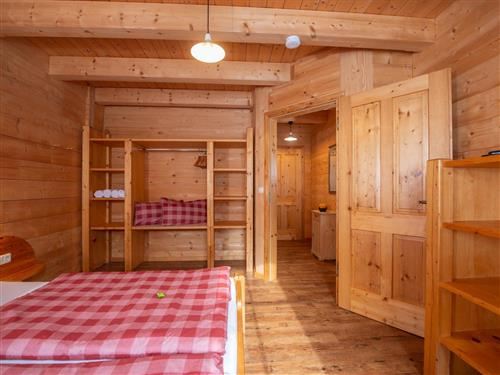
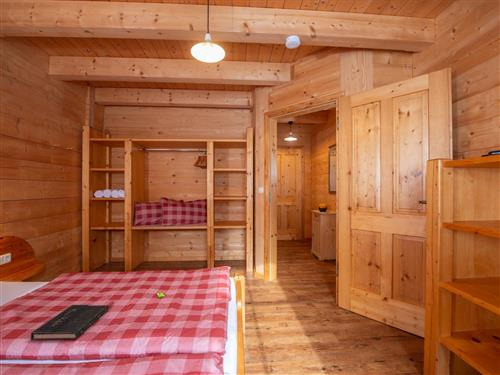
+ book [30,301,115,341]
